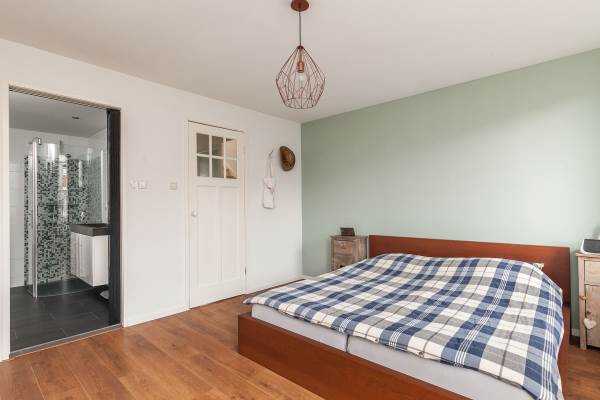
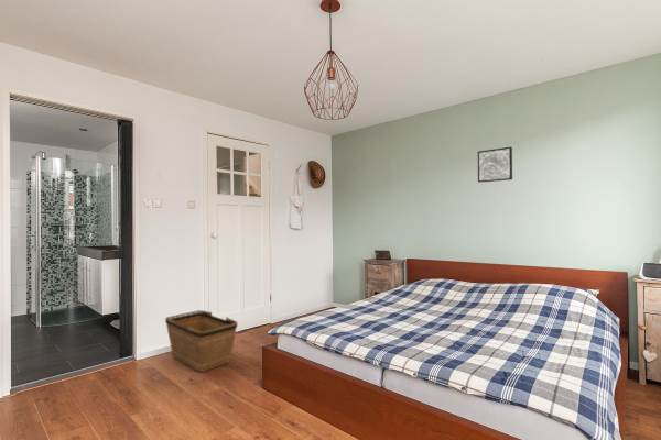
+ bicycle basket [164,309,239,373]
+ wall art [477,146,513,184]
